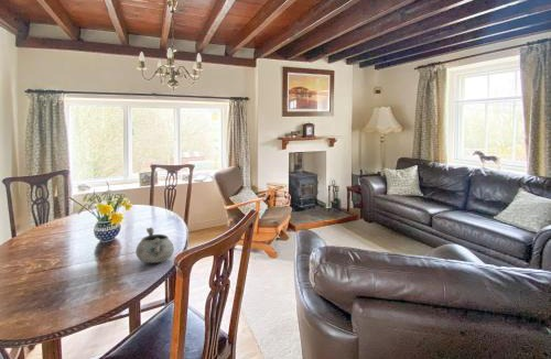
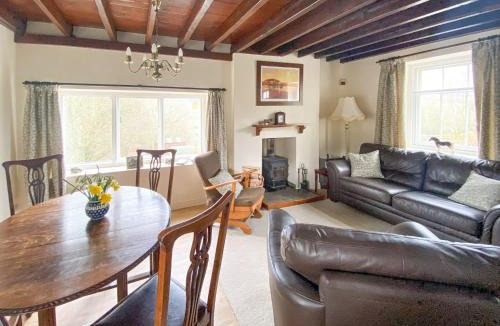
- decorative bowl [134,227,175,264]
